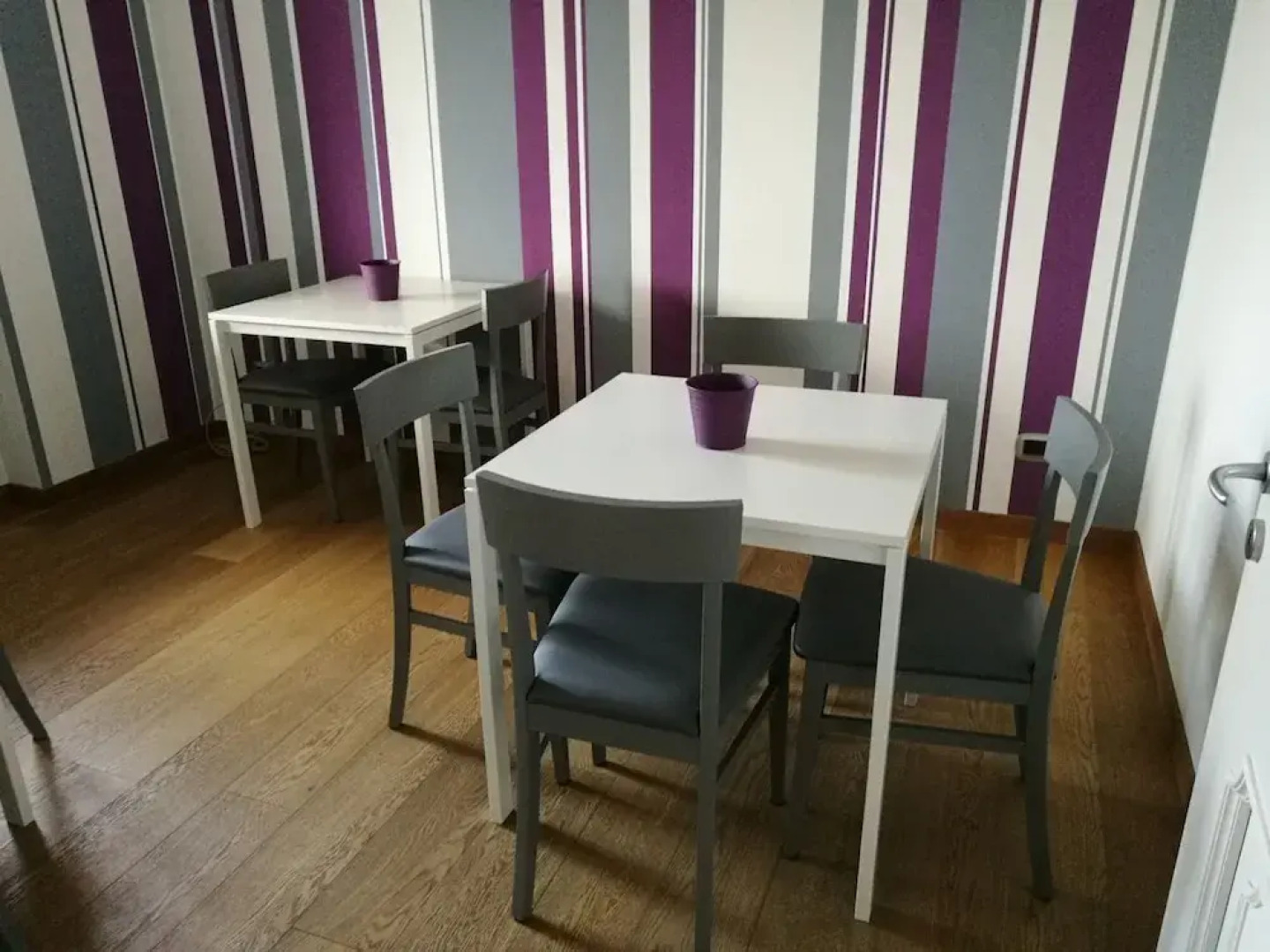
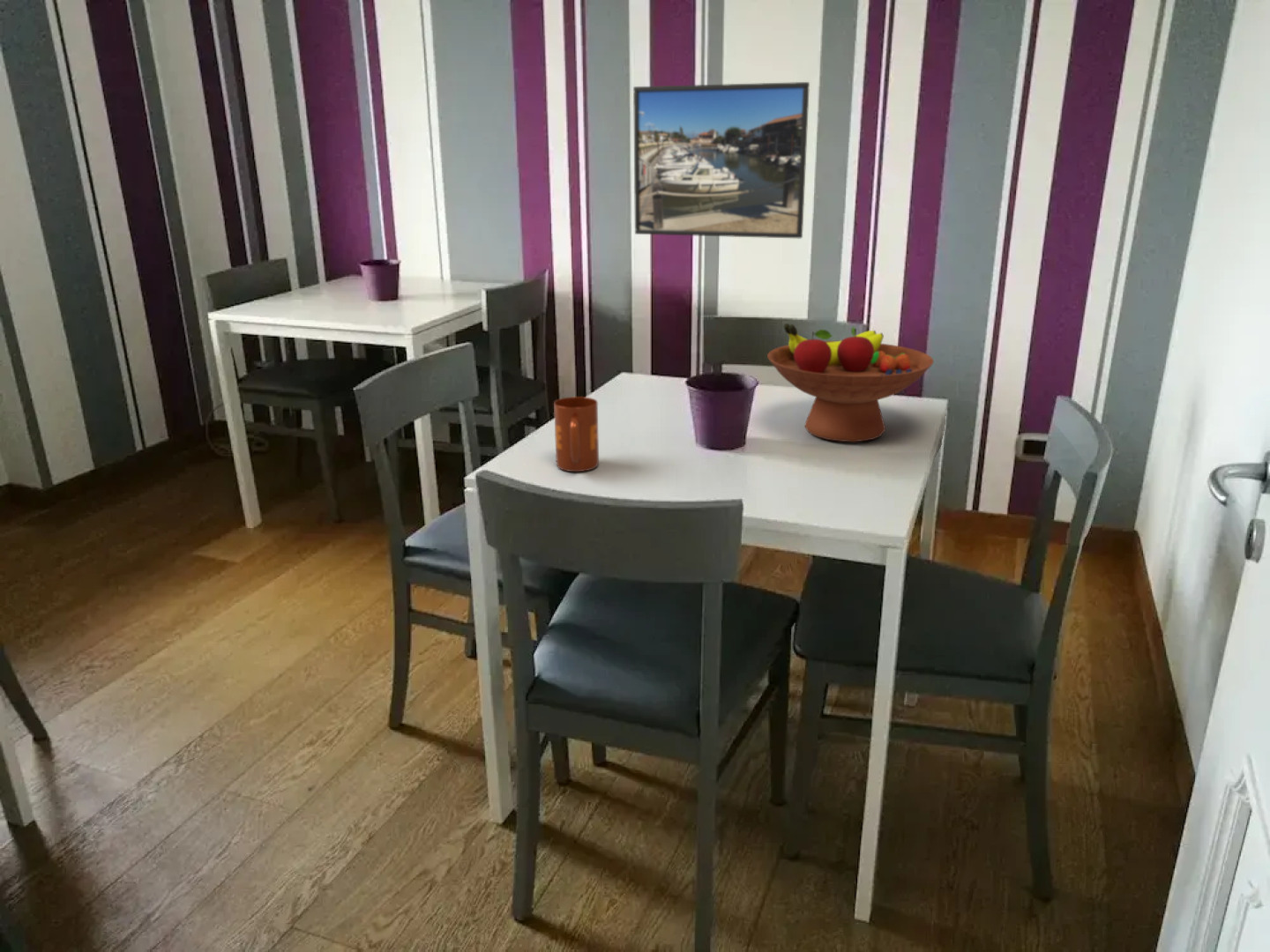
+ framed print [632,81,811,239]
+ mug [553,396,600,472]
+ fruit bowl [766,323,935,443]
